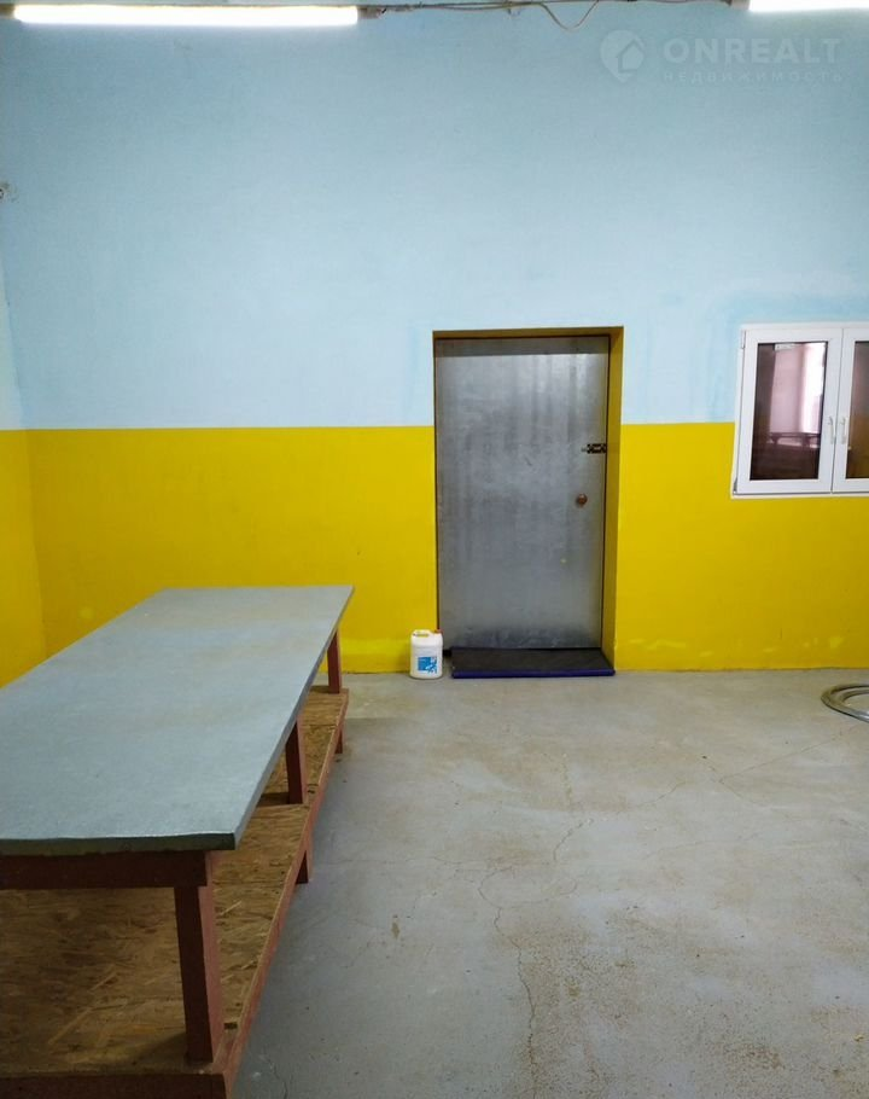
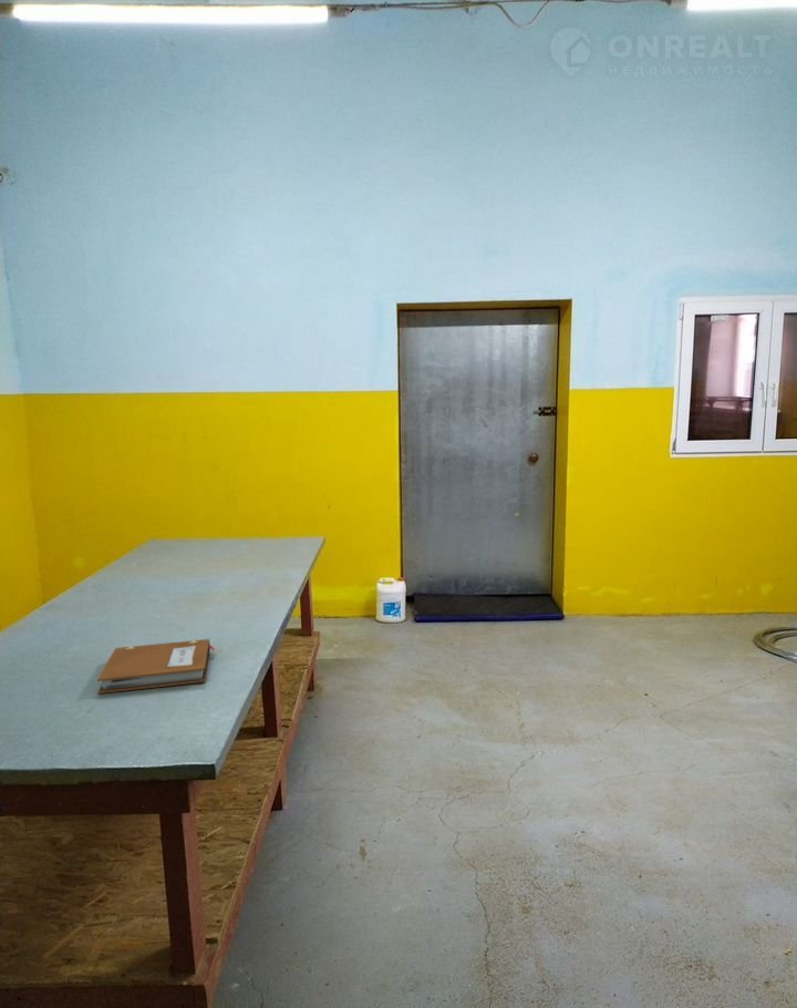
+ notebook [96,638,216,695]
